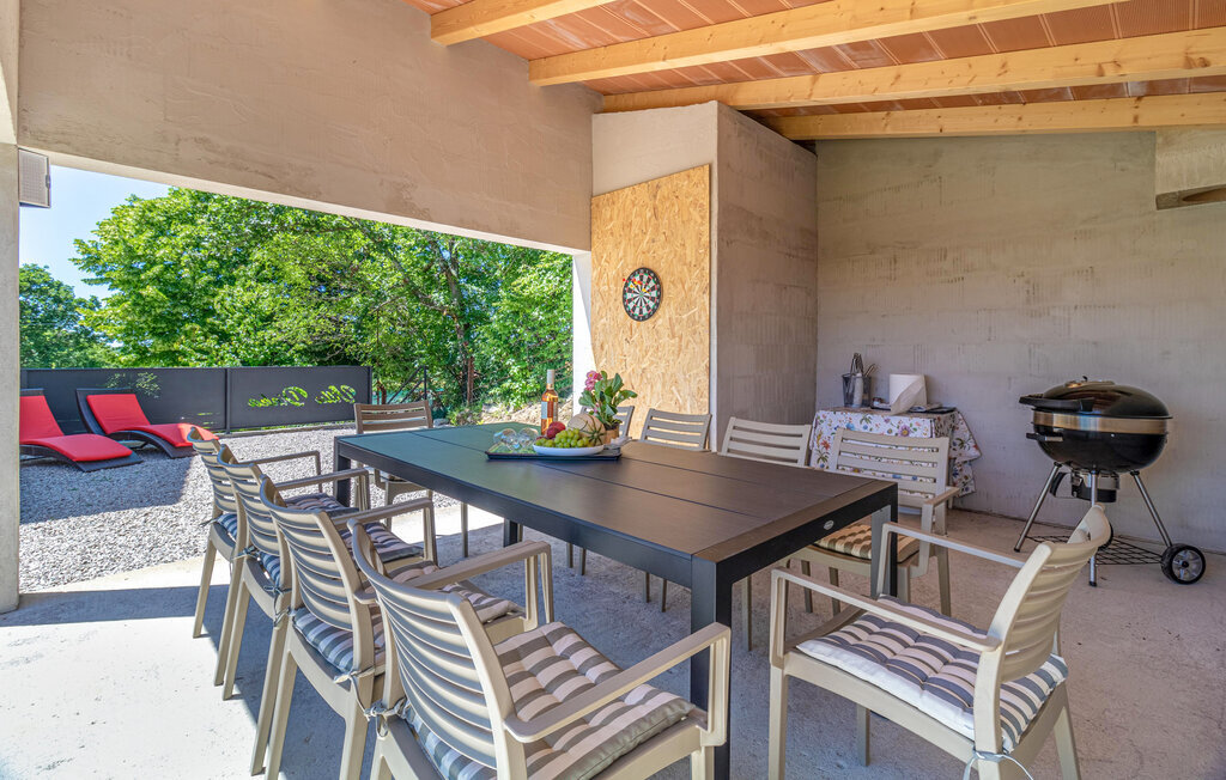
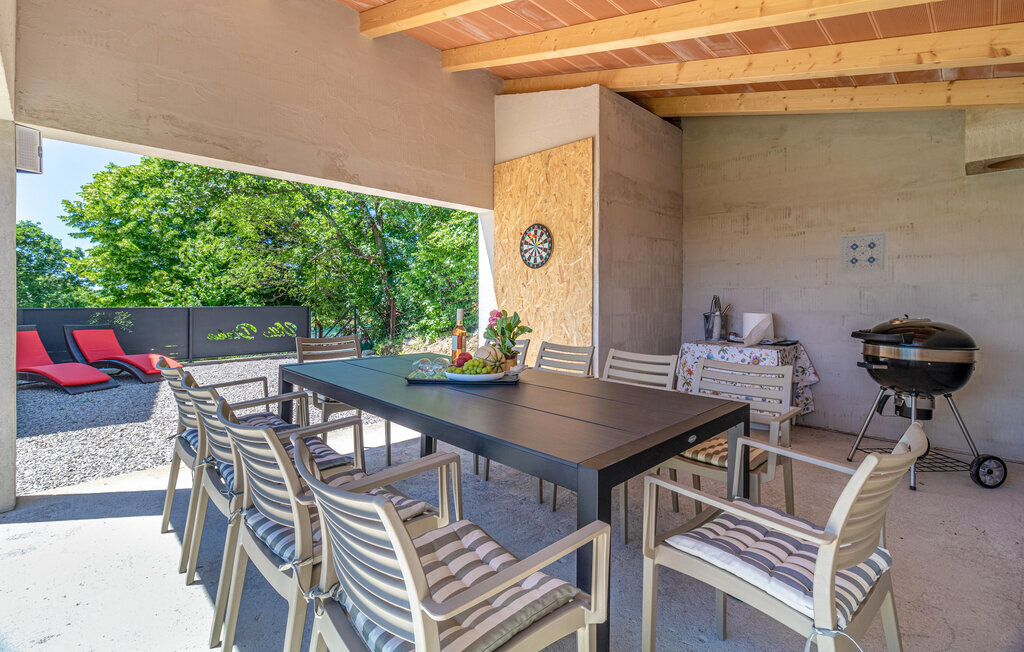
+ wall art [838,230,890,274]
